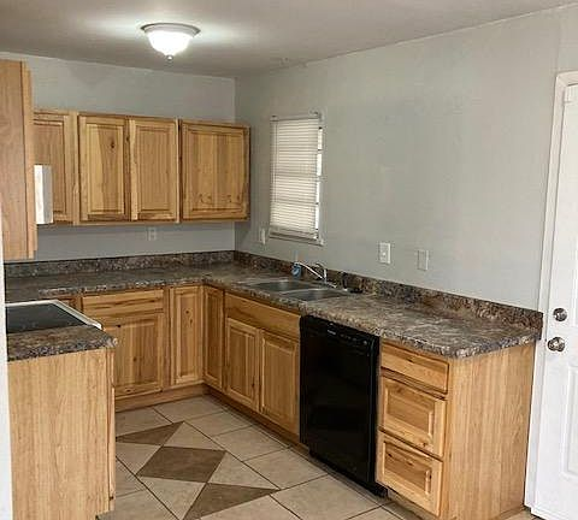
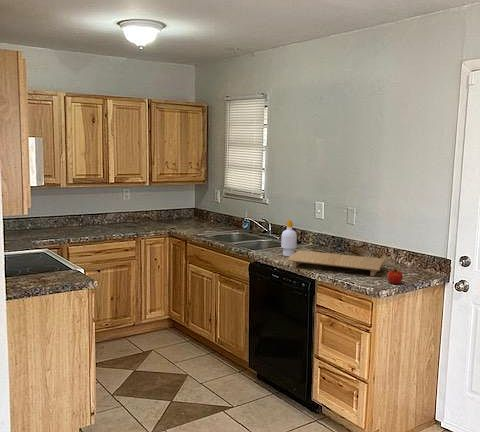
+ fruit [386,267,404,285]
+ cutting board [287,249,386,277]
+ soap bottle [280,219,298,258]
